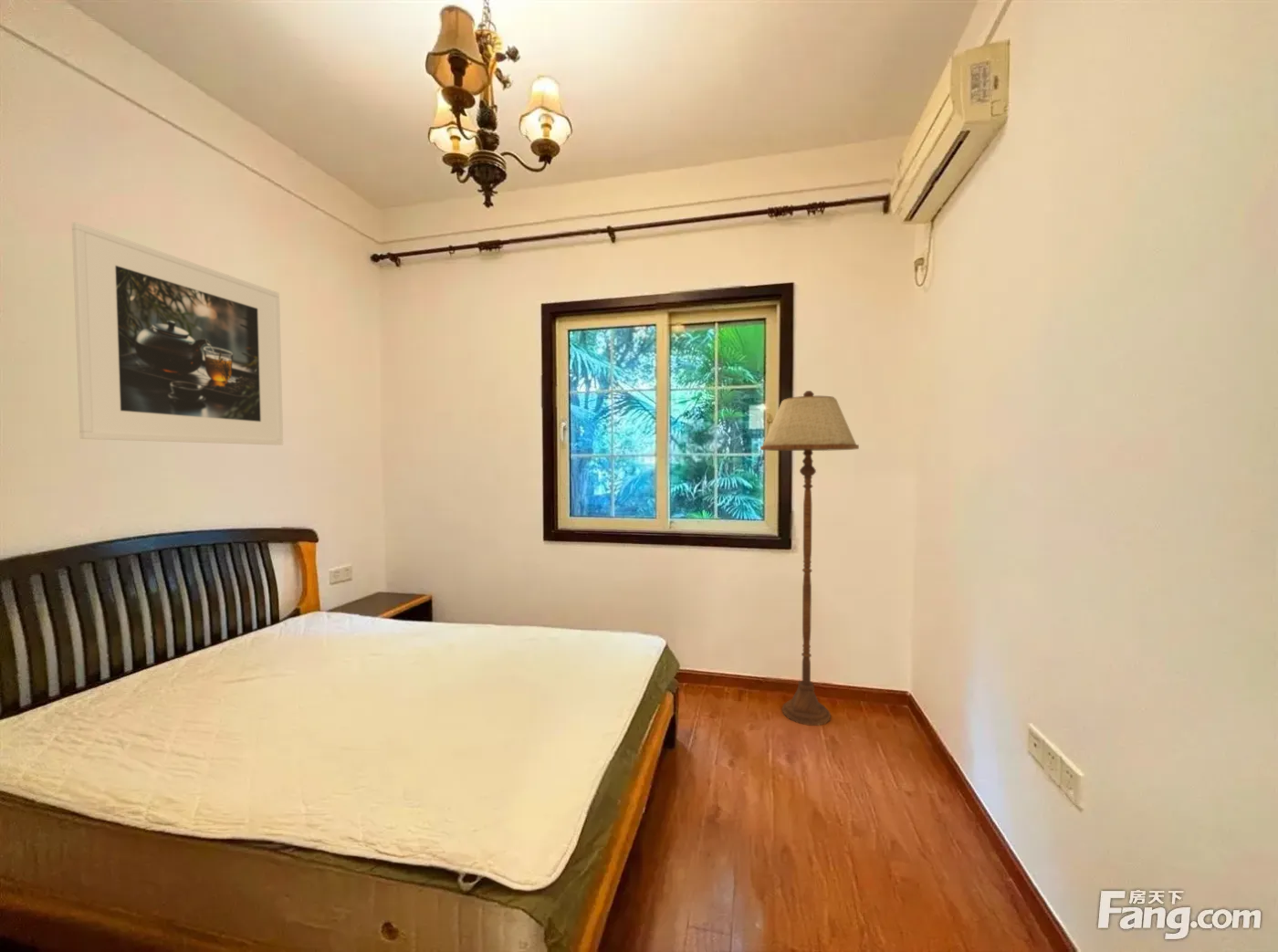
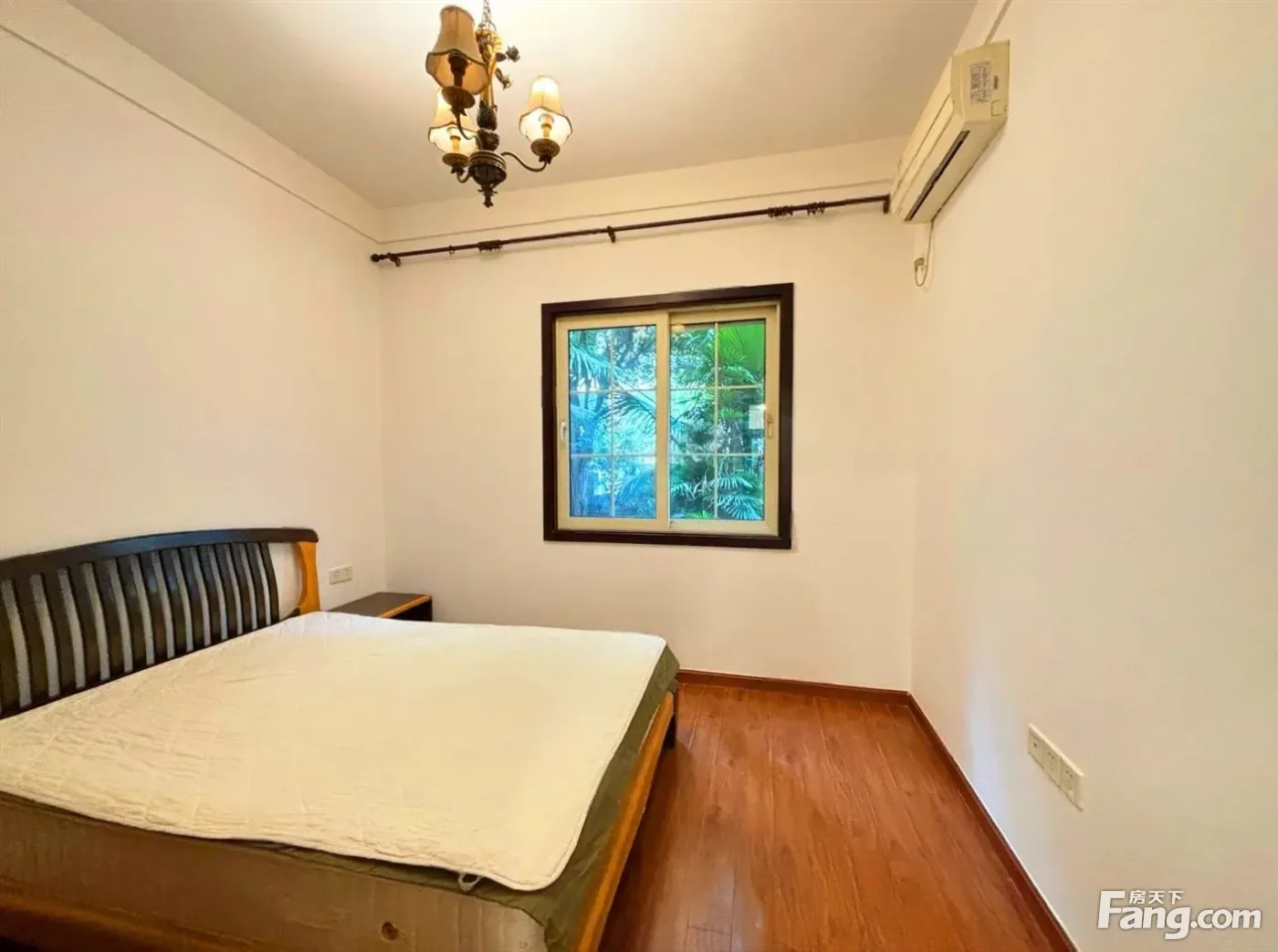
- floor lamp [759,390,860,727]
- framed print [71,221,284,446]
